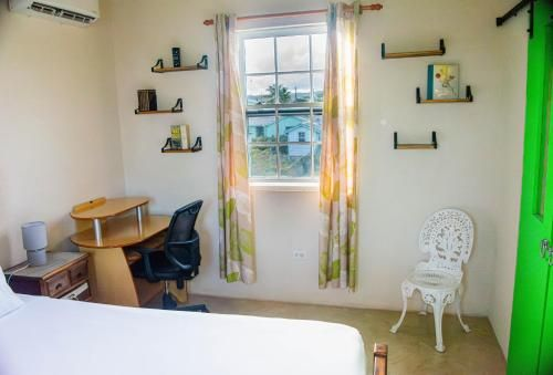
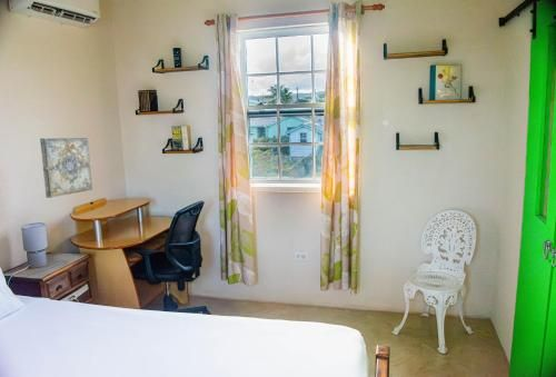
+ wall art [39,137,93,199]
